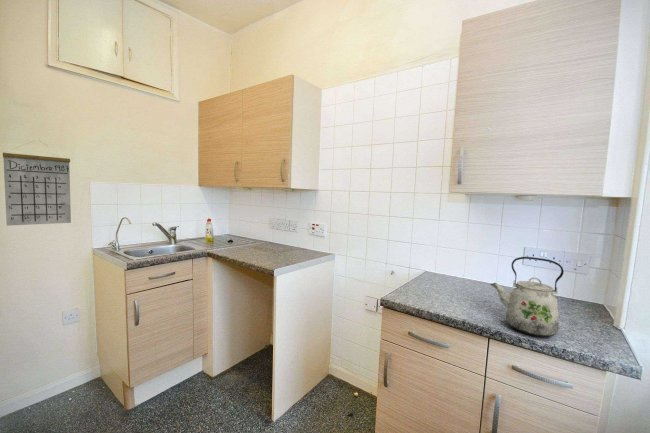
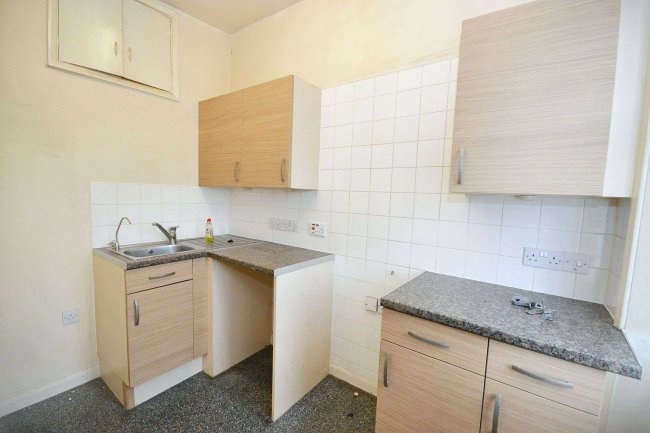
- kettle [489,256,565,338]
- calendar [2,140,72,227]
